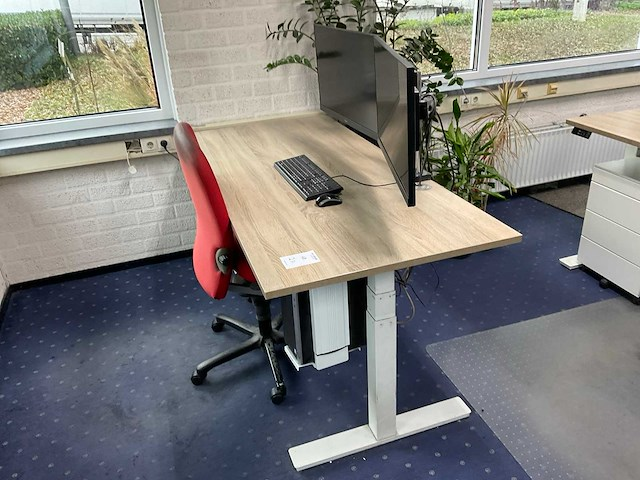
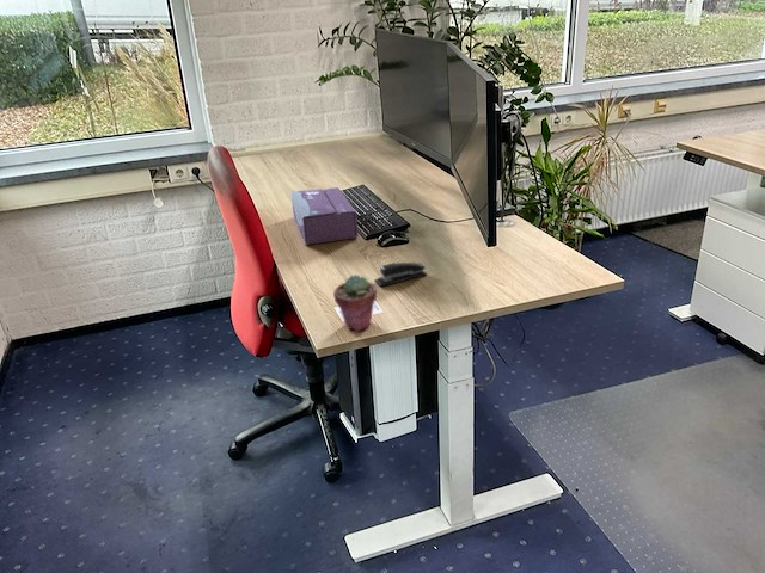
+ potted succulent [332,273,378,332]
+ tissue box [290,186,359,246]
+ stapler [373,261,428,288]
